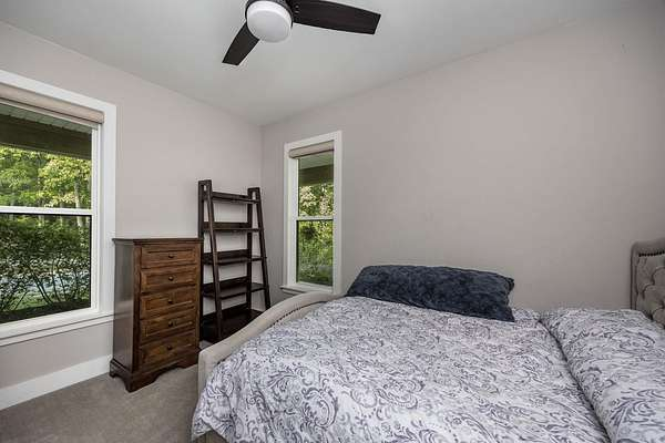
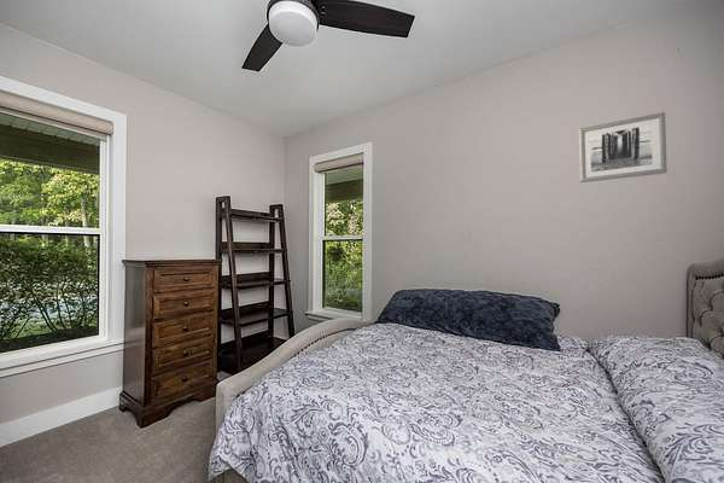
+ wall art [578,111,668,184]
